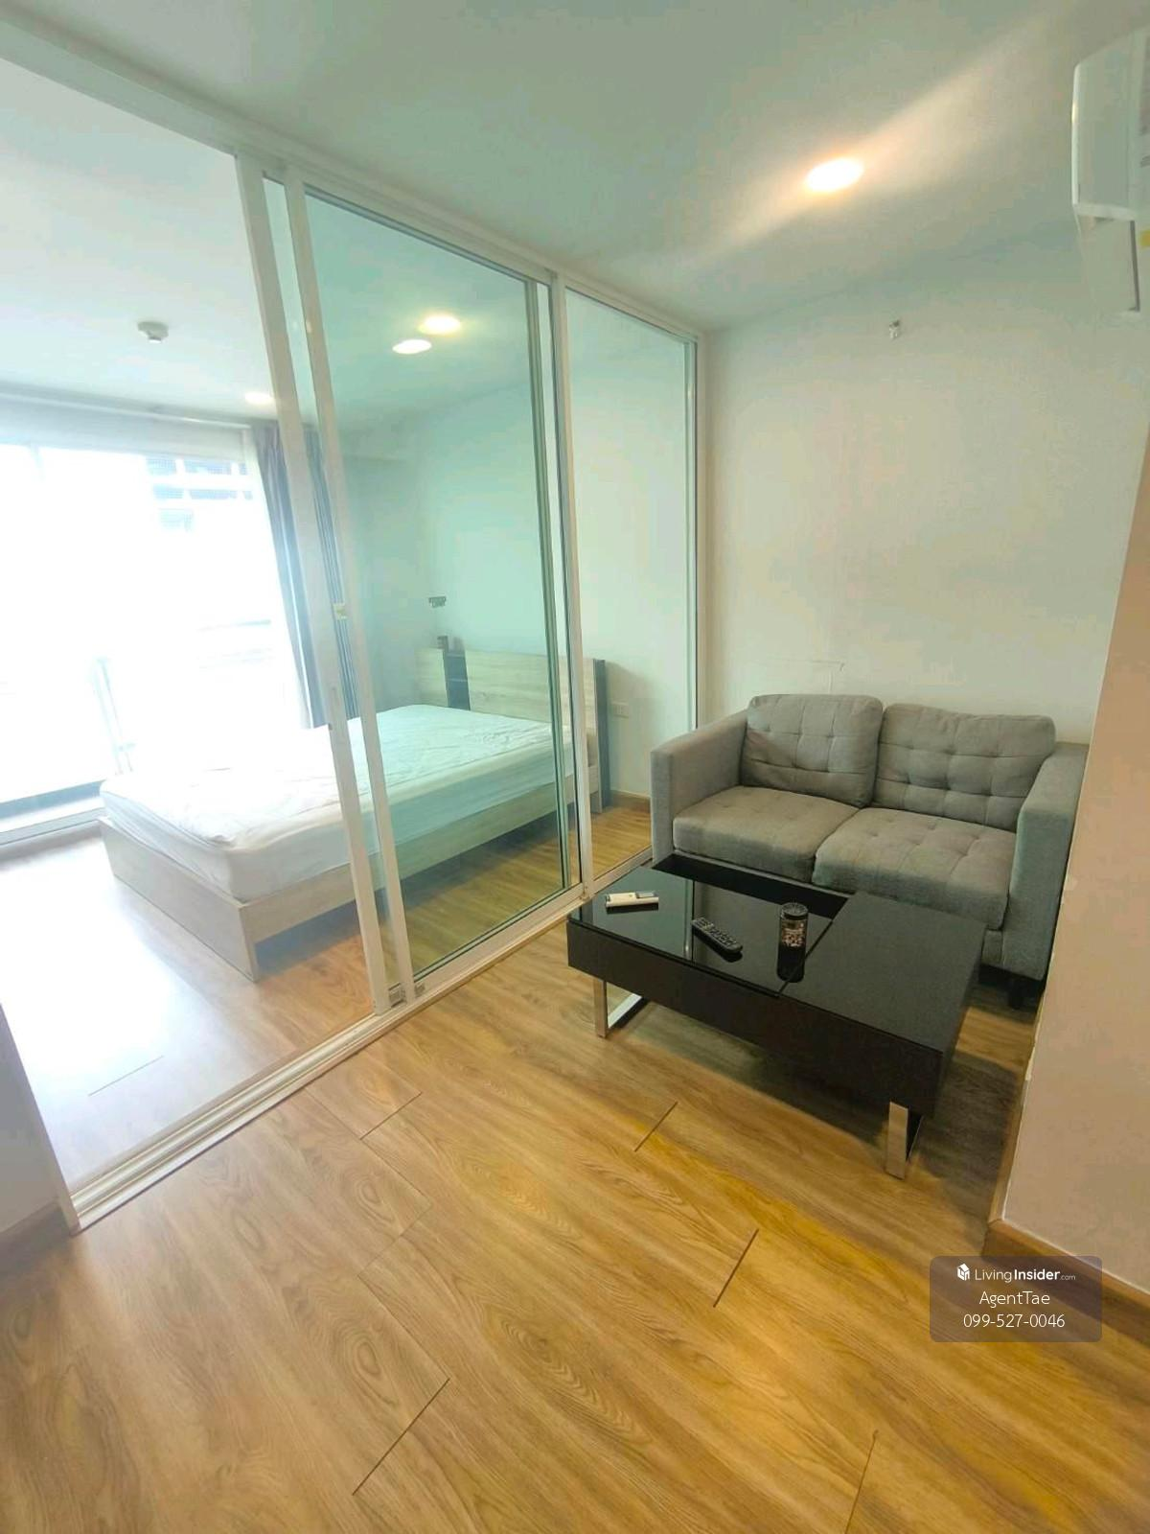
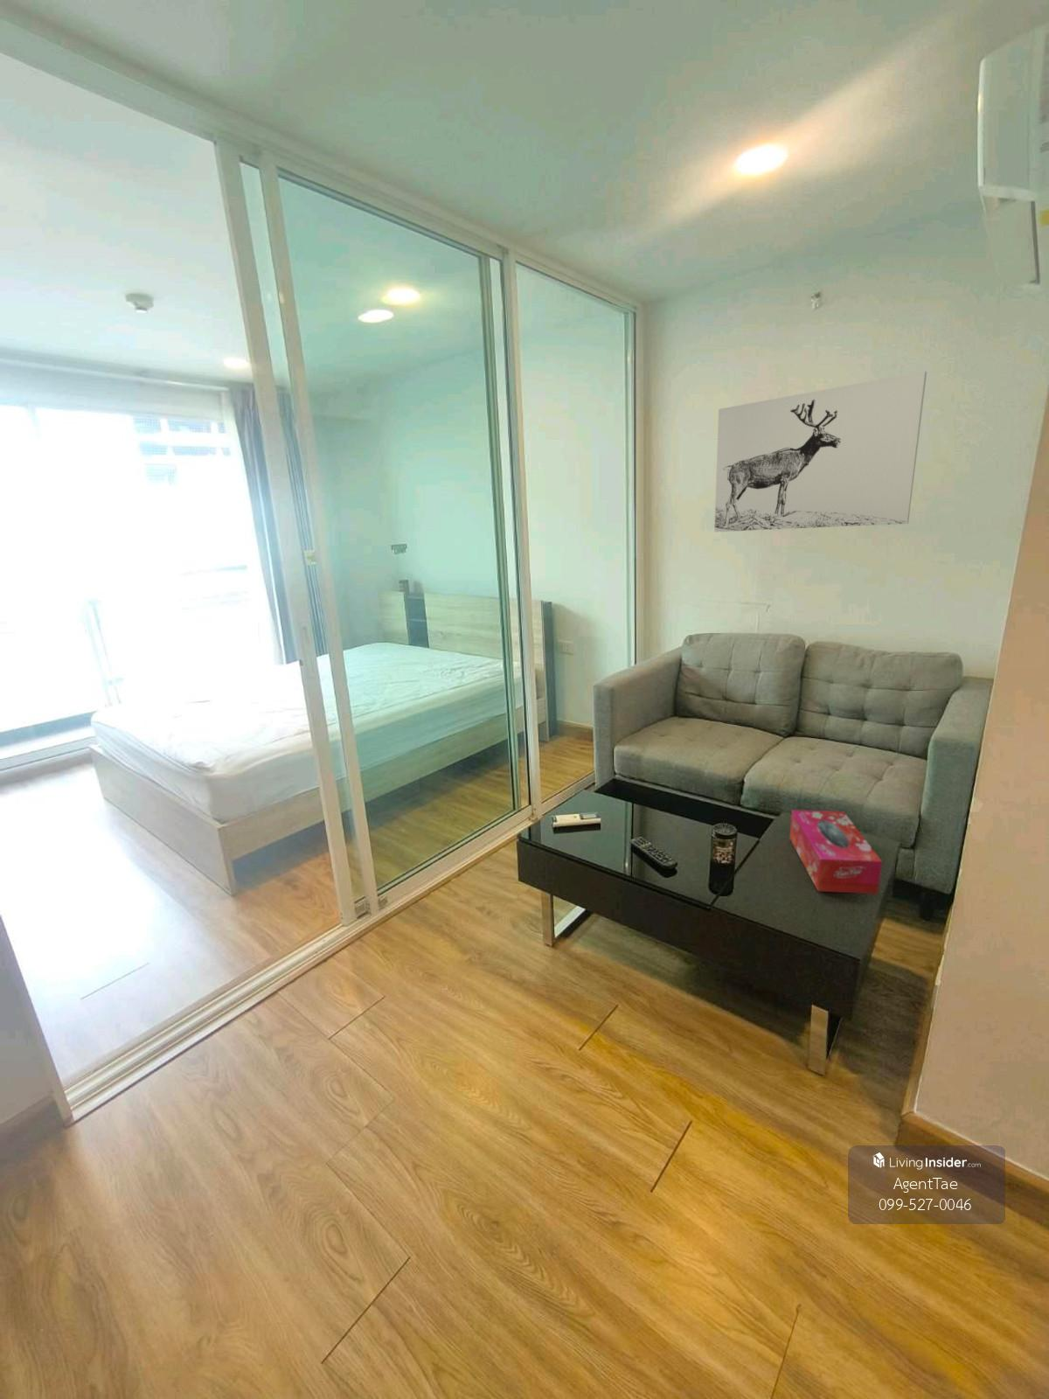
+ tissue box [789,809,883,894]
+ wall art [713,370,928,532]
